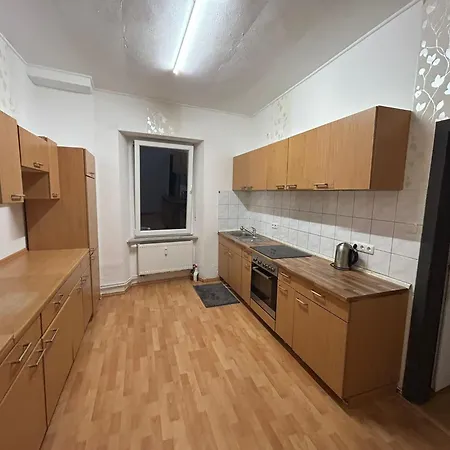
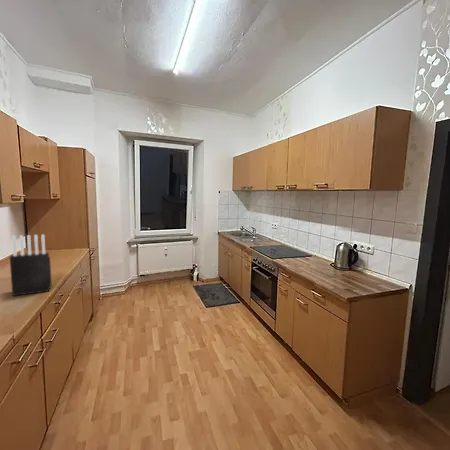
+ knife block [9,234,53,297]
